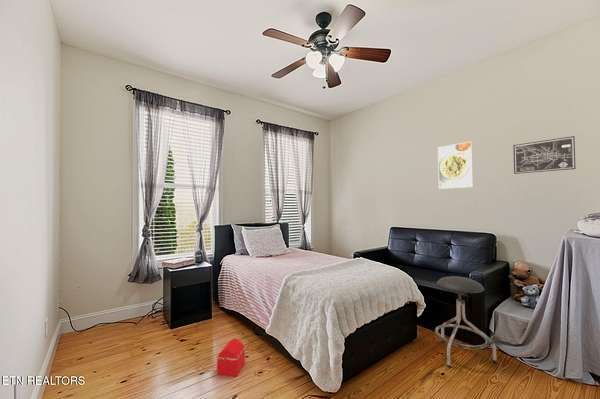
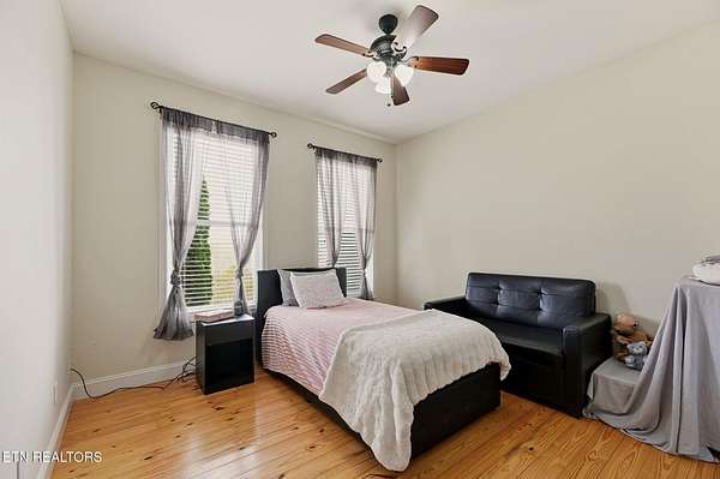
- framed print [437,141,474,190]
- wall art [512,135,577,175]
- toy house [216,337,246,377]
- stool [434,275,498,369]
